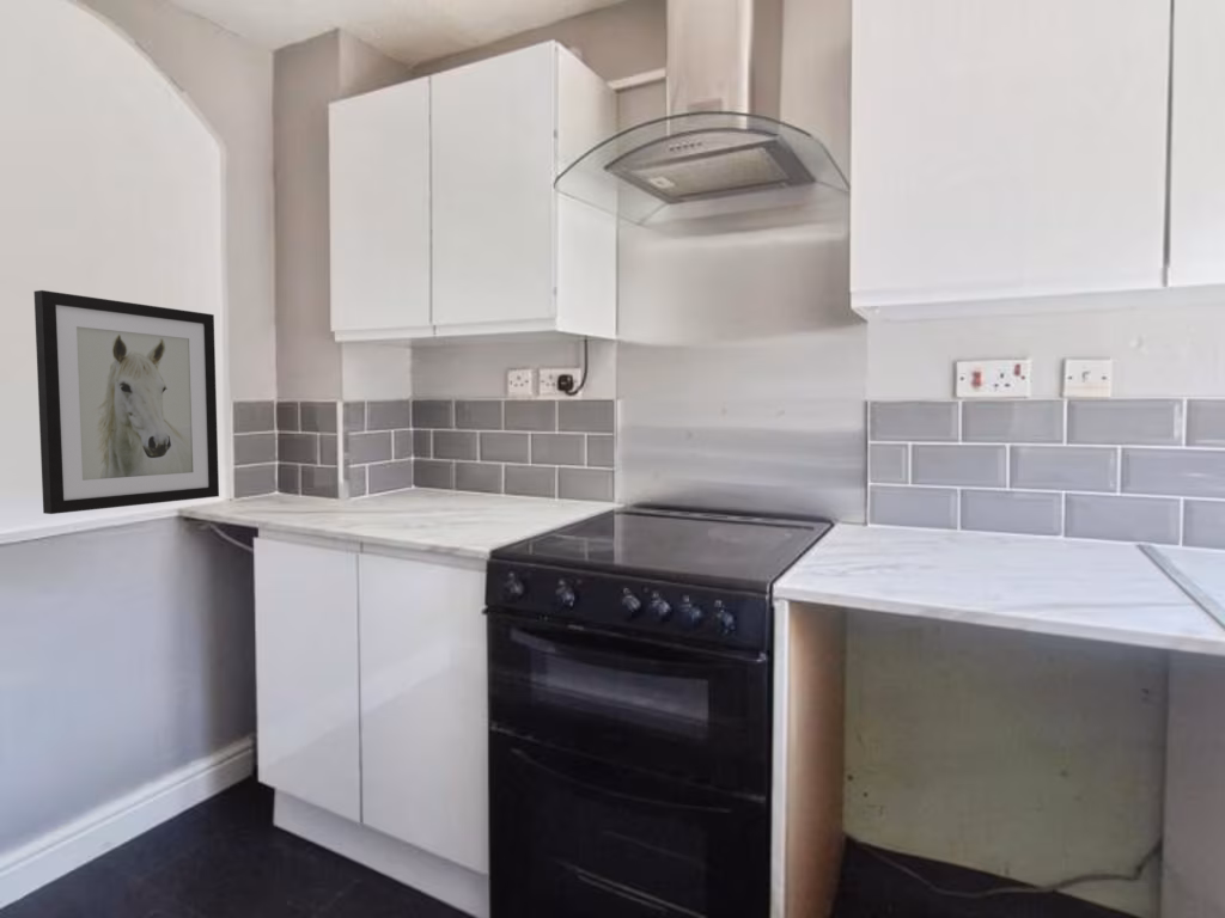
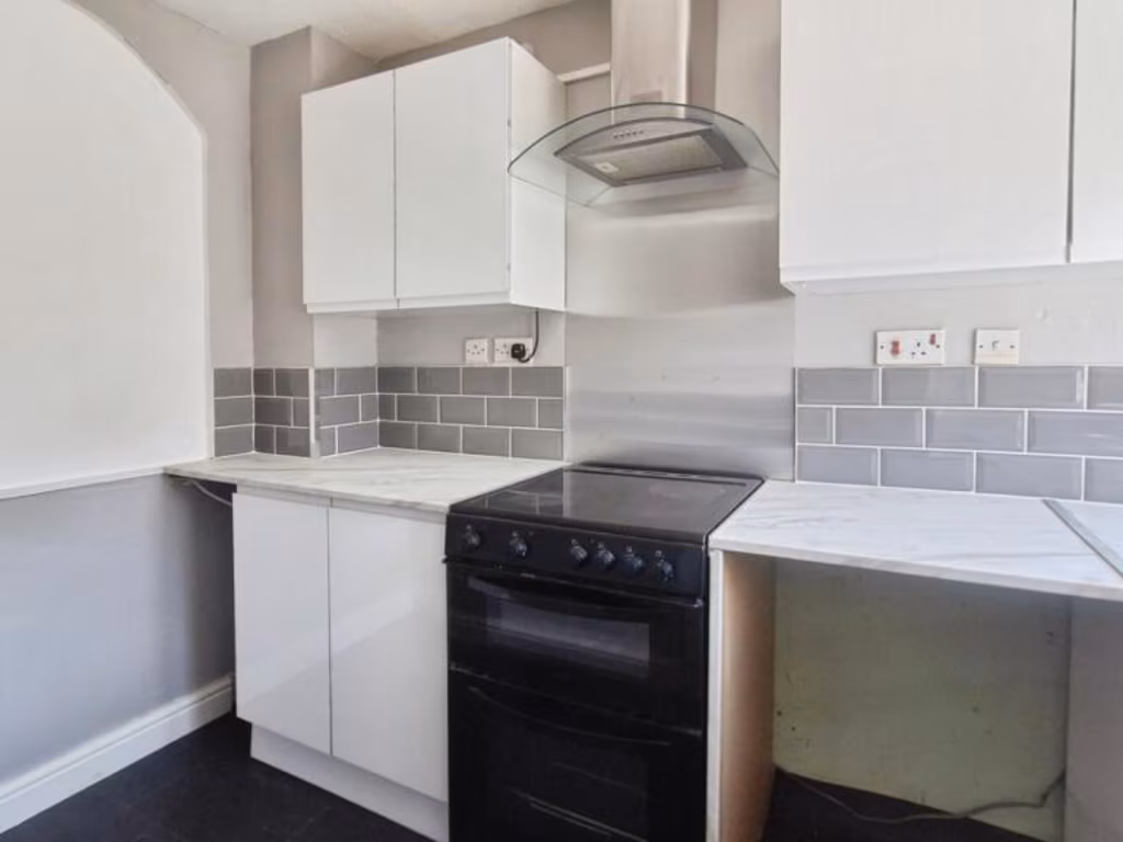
- wall art [32,289,220,515]
